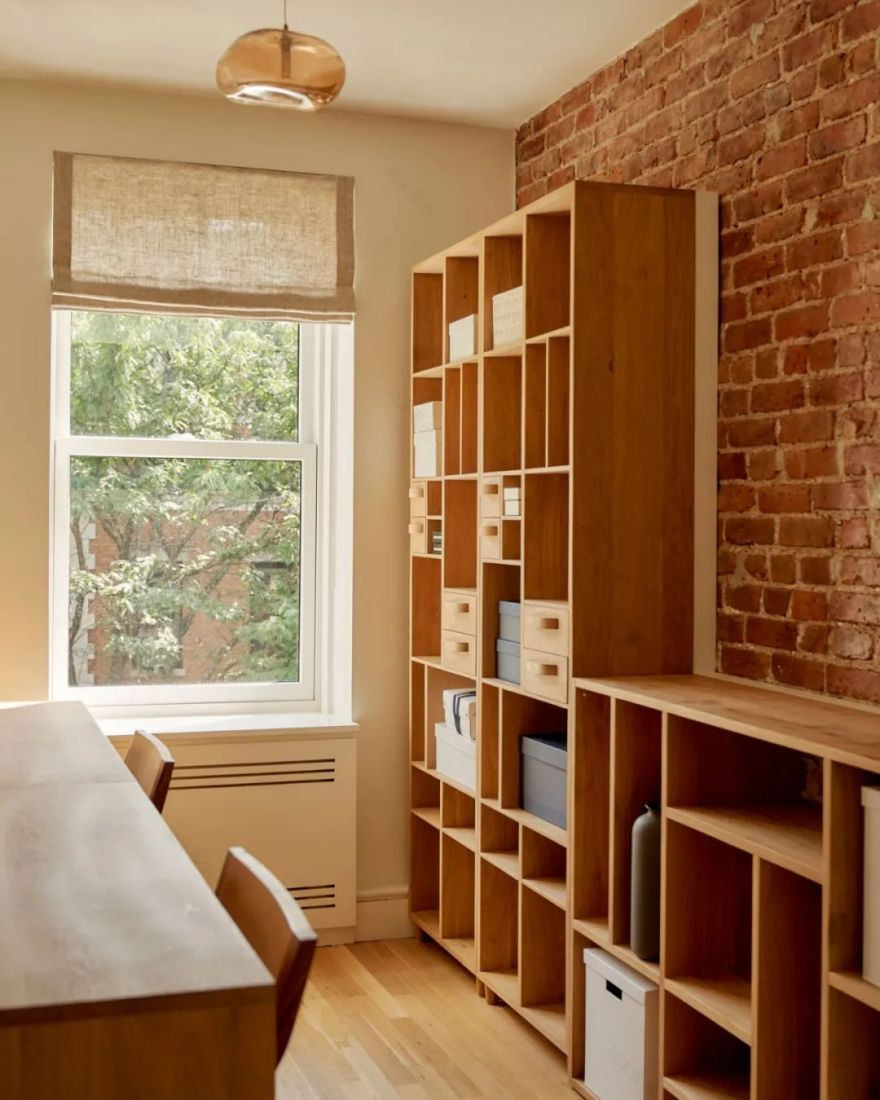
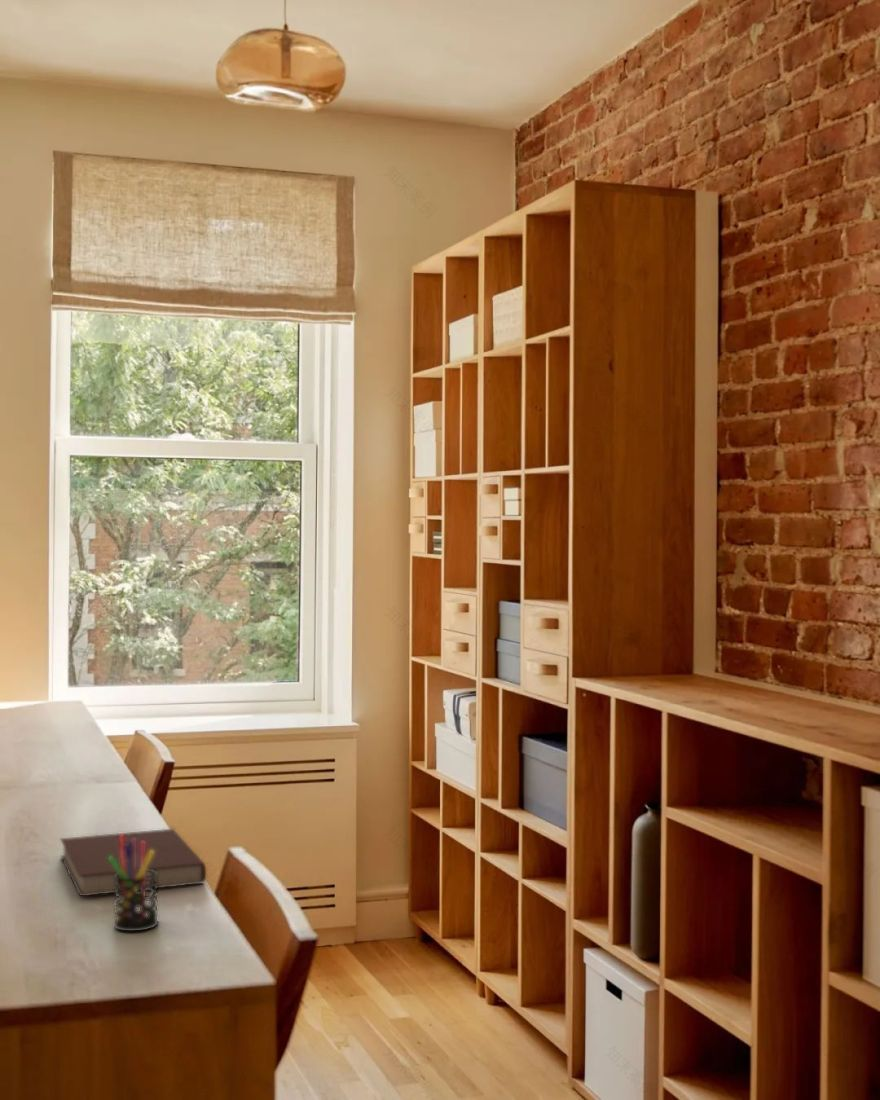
+ pen holder [108,832,159,932]
+ notebook [59,828,207,897]
